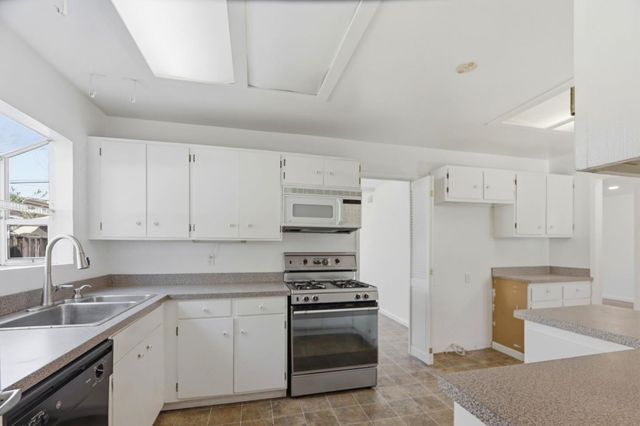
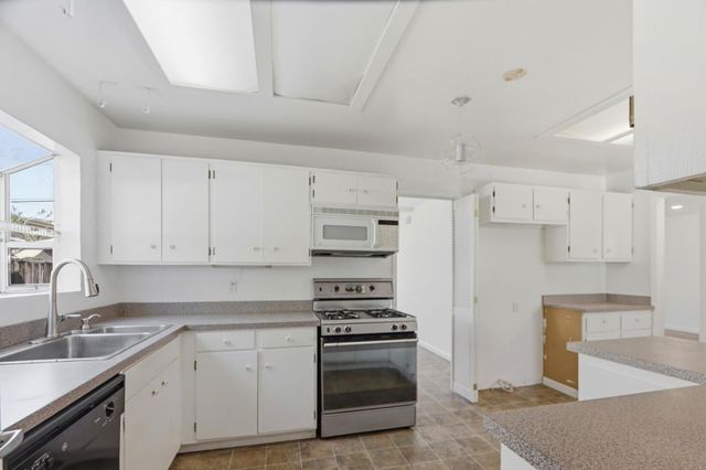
+ pendant light [440,94,482,175]
